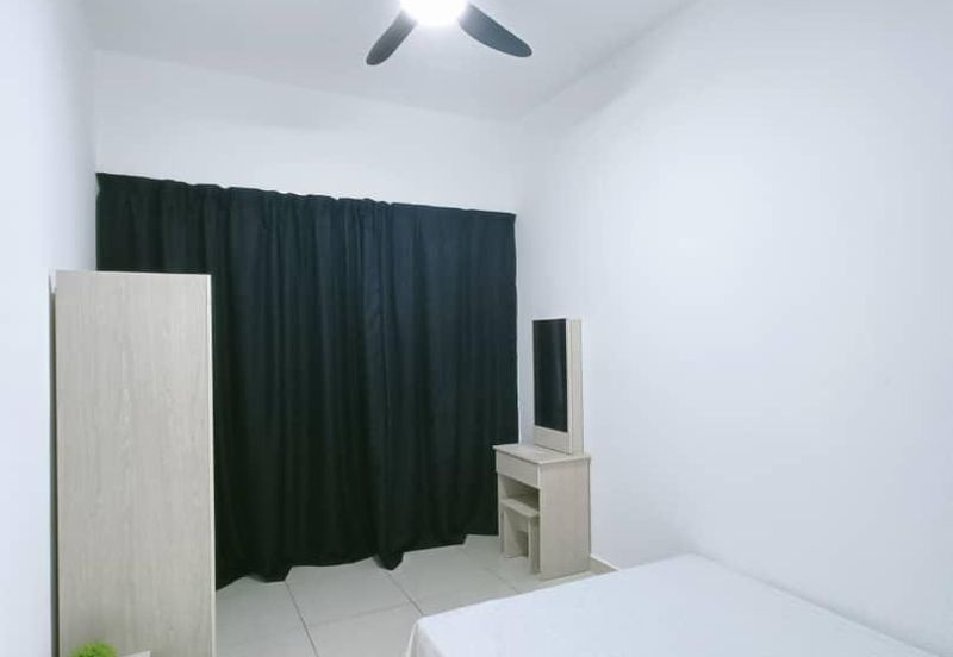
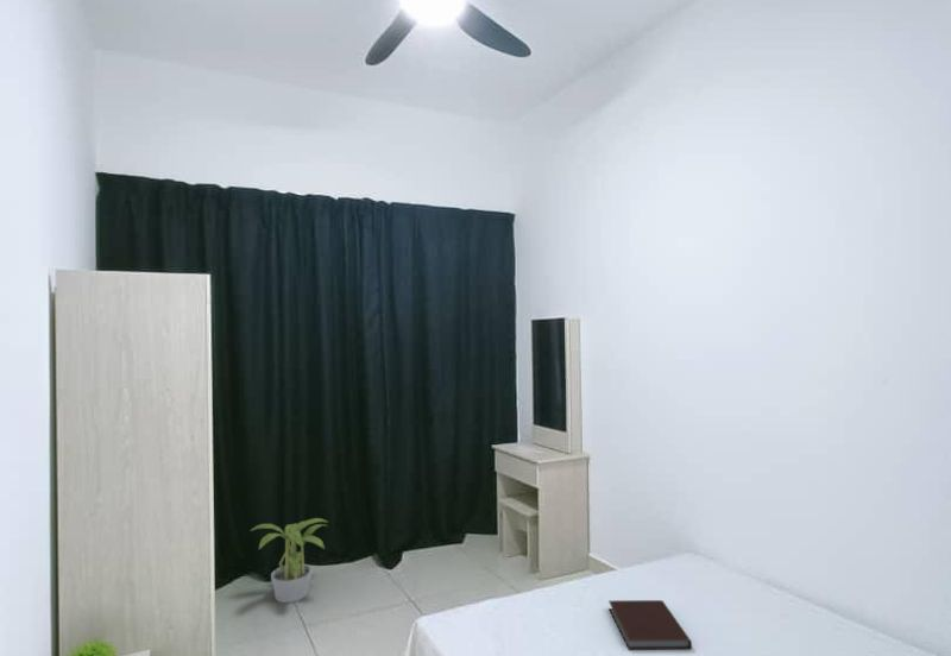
+ potted plant [250,517,329,604]
+ notebook [607,599,693,651]
